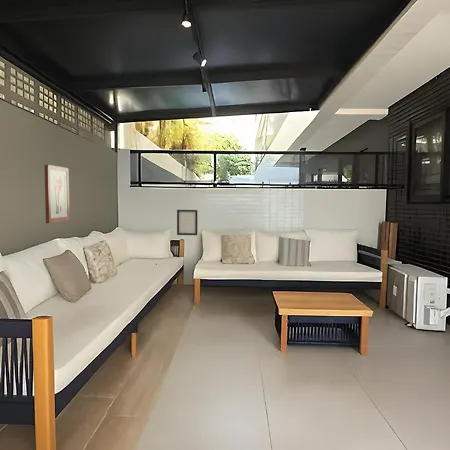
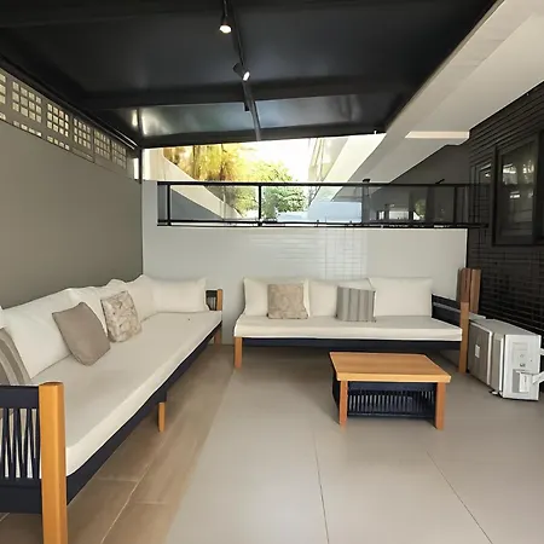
- wall art [44,164,71,224]
- picture frame [176,209,198,236]
